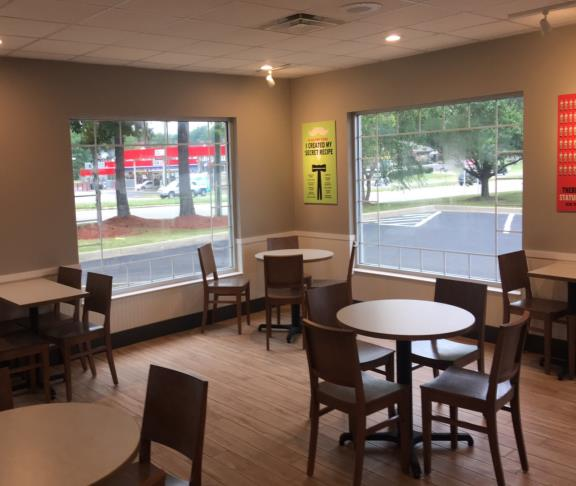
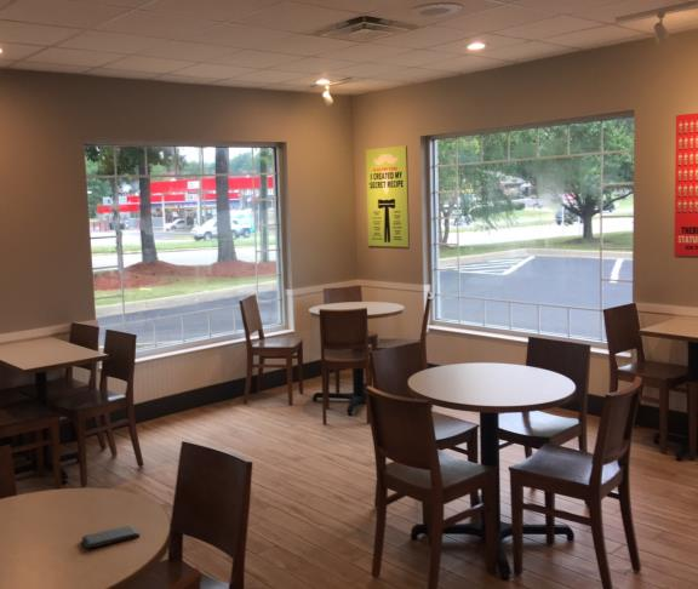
+ smartphone [81,525,141,550]
